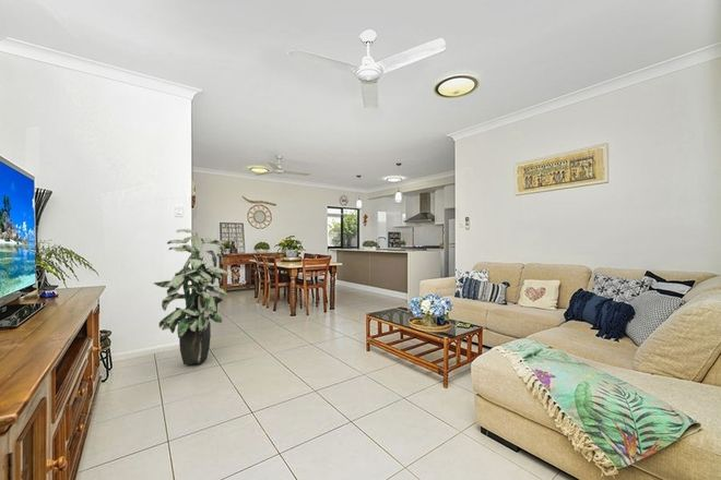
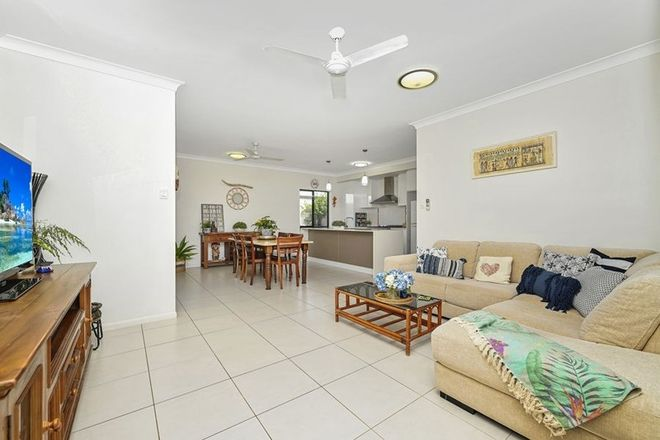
- indoor plant [153,228,229,365]
